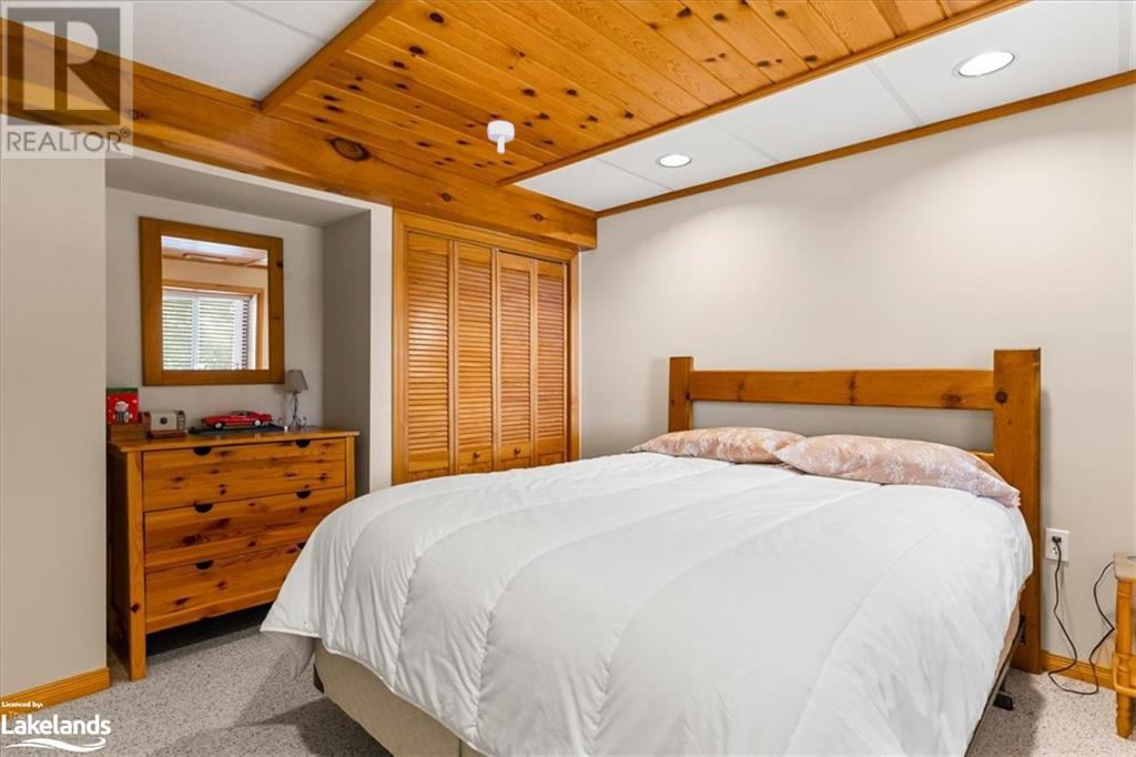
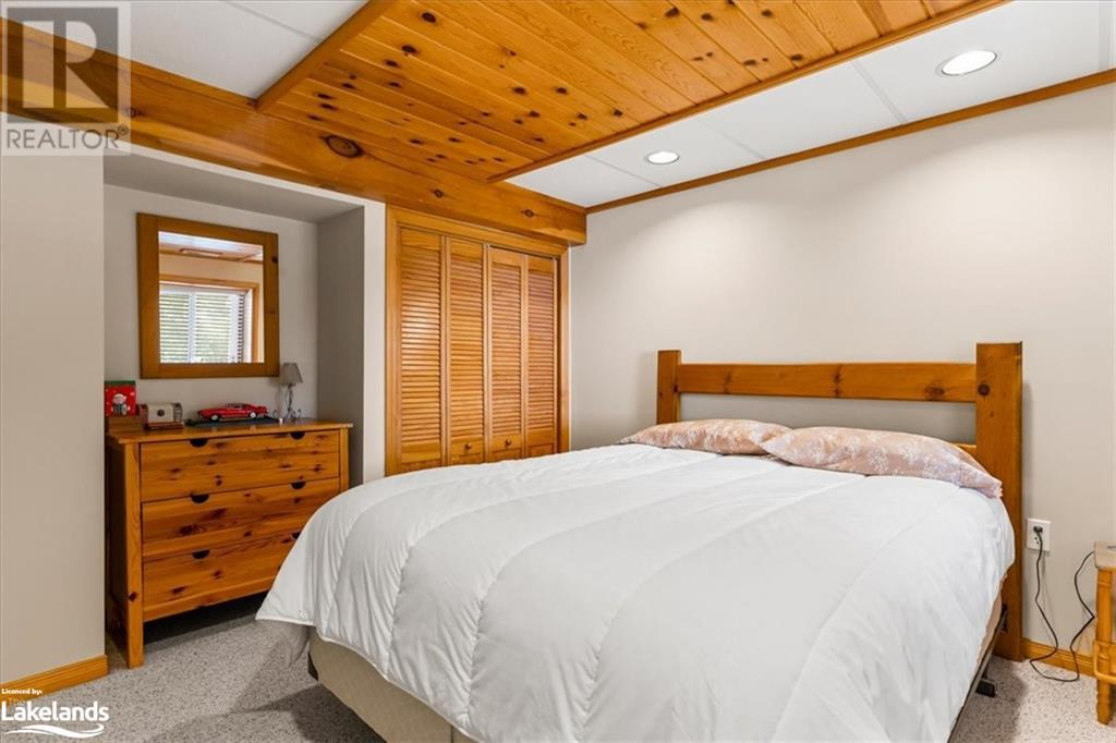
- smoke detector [486,120,516,154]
